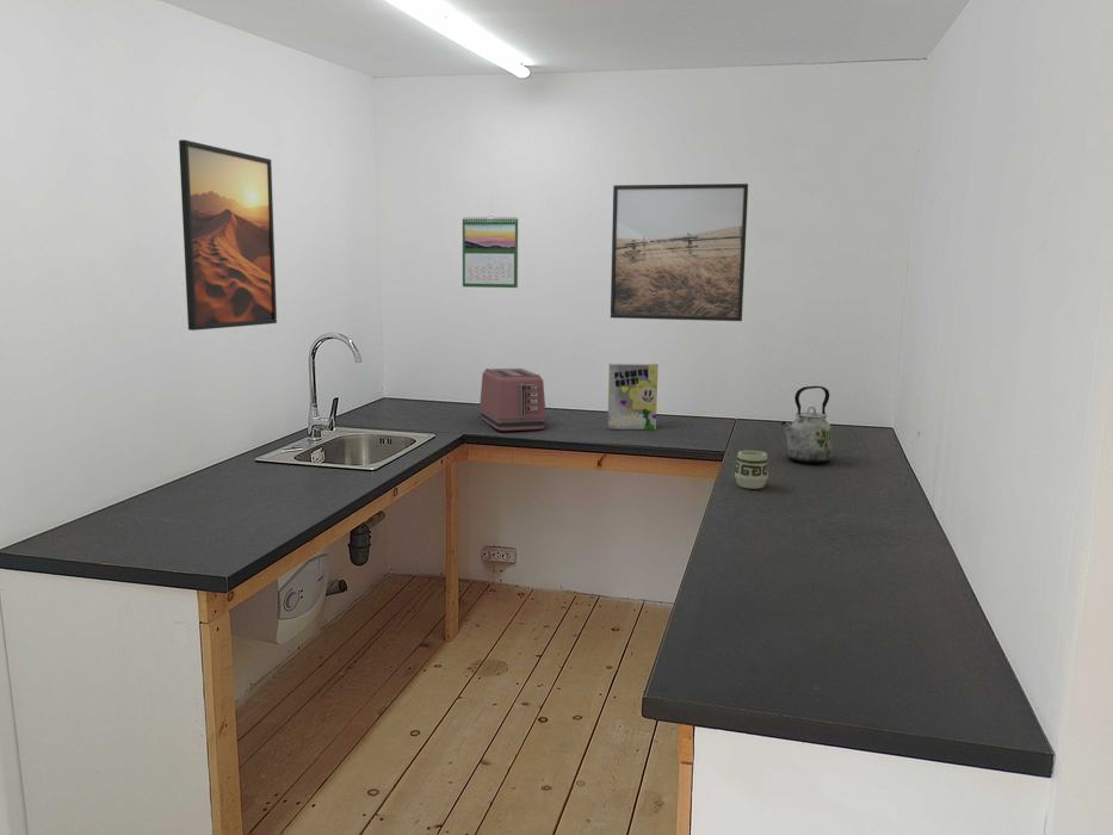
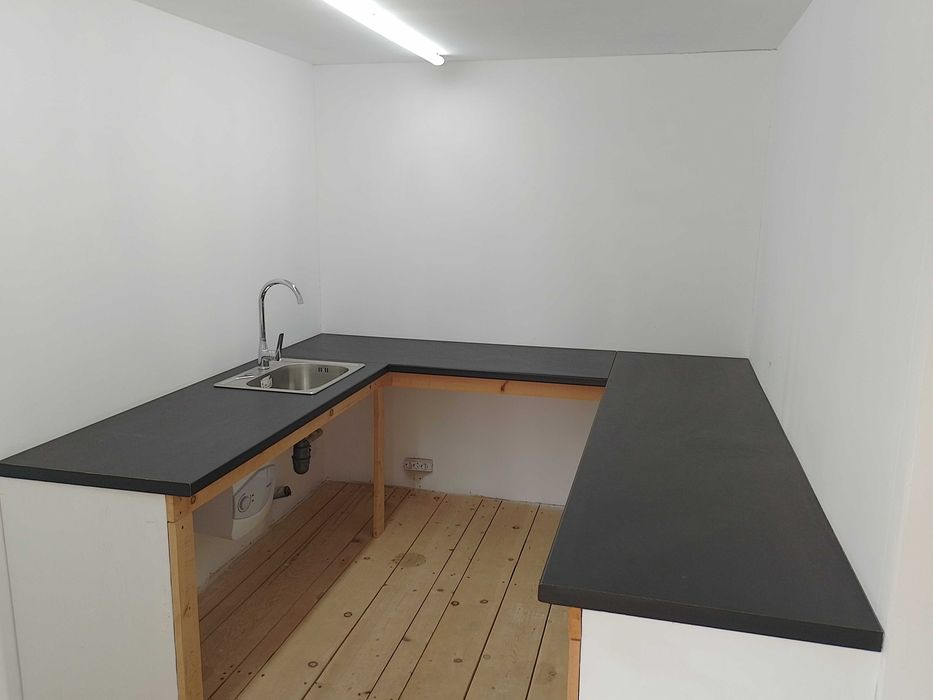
- toaster [478,367,548,432]
- cereal box [606,363,660,431]
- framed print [610,183,749,322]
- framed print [178,138,278,332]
- kettle [780,385,833,464]
- cup [734,450,769,490]
- calendar [462,215,519,289]
